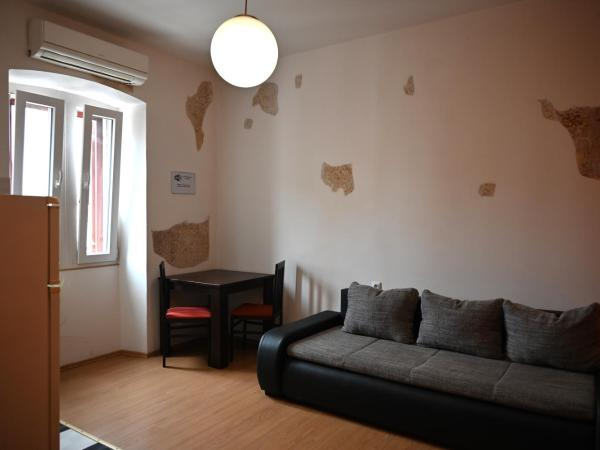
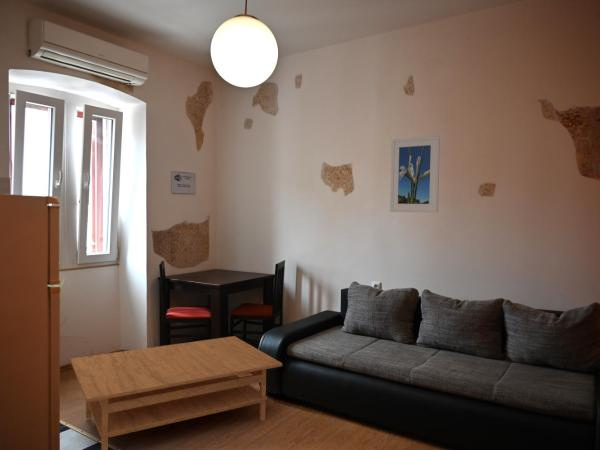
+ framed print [389,135,441,213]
+ coffee table [69,335,283,450]
